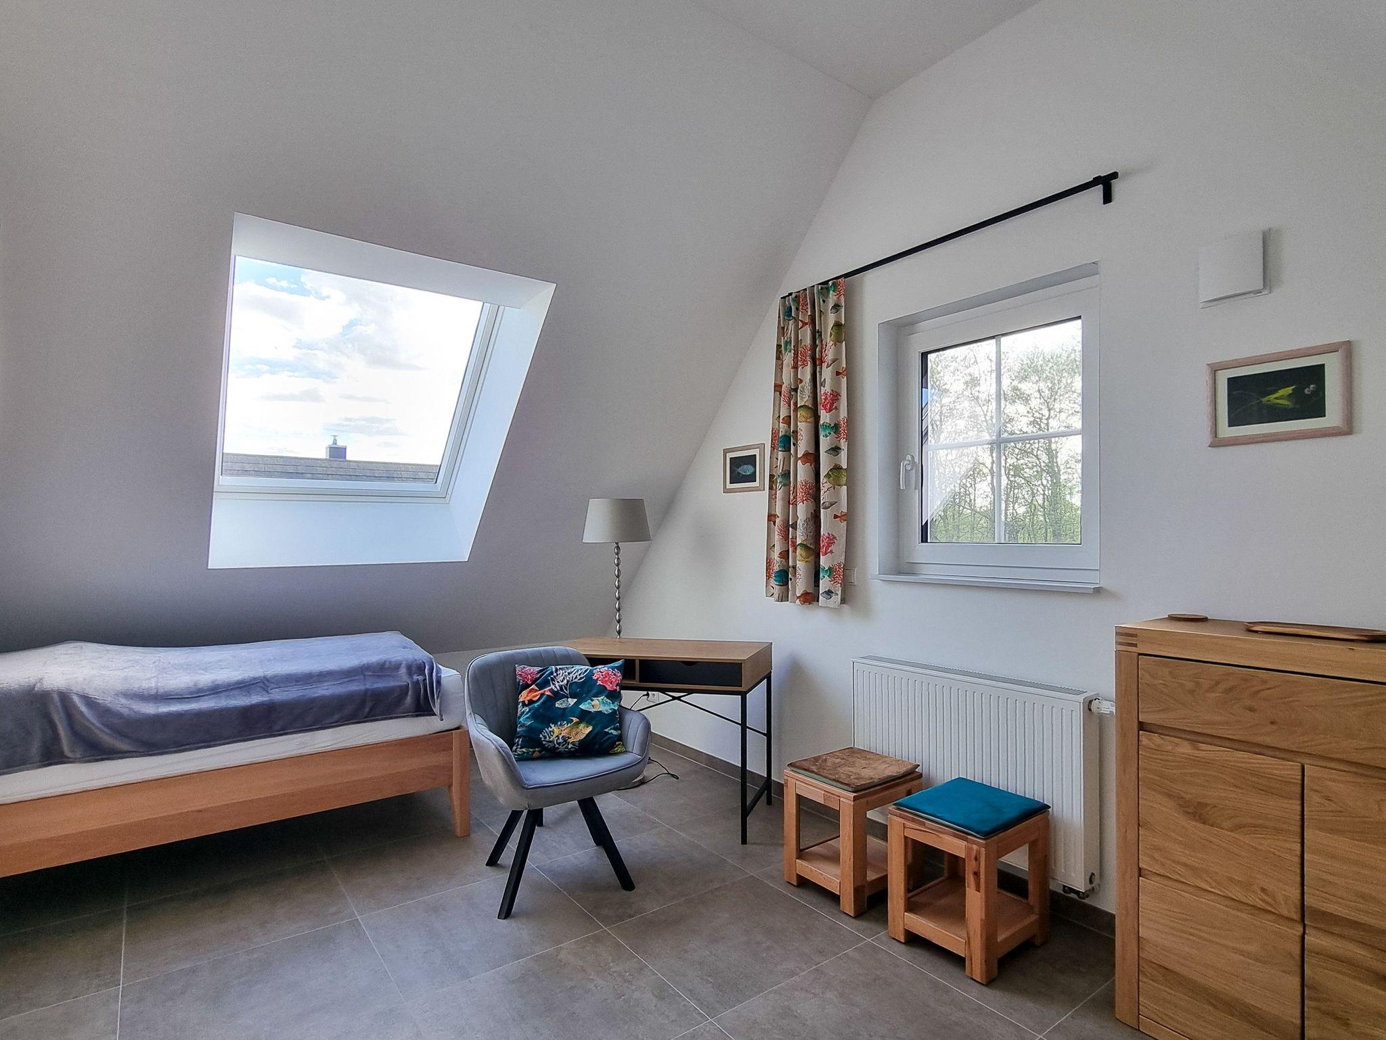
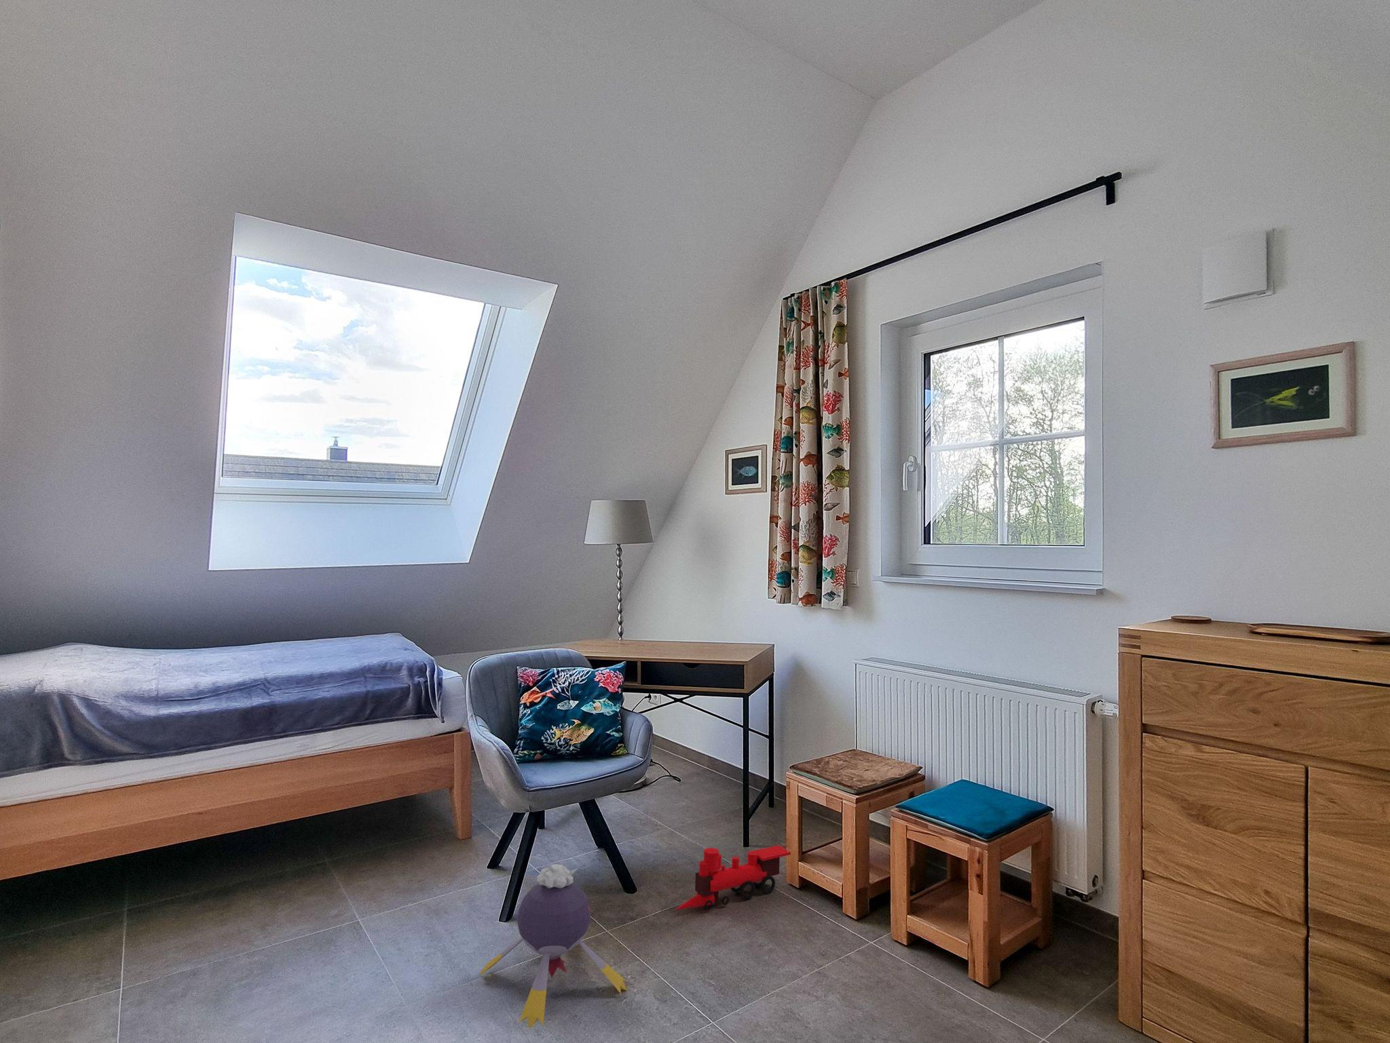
+ plush toy [478,864,627,1030]
+ toy train [675,845,791,910]
